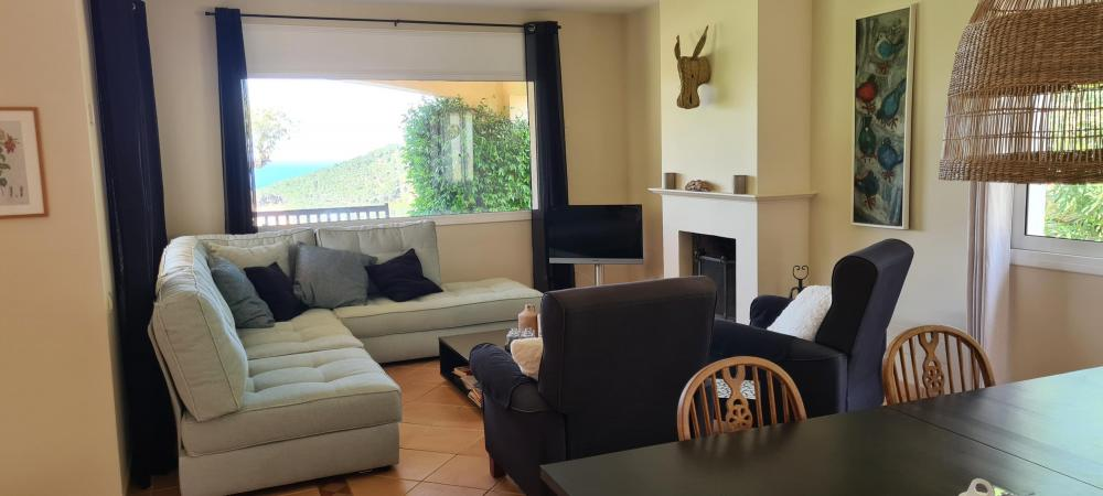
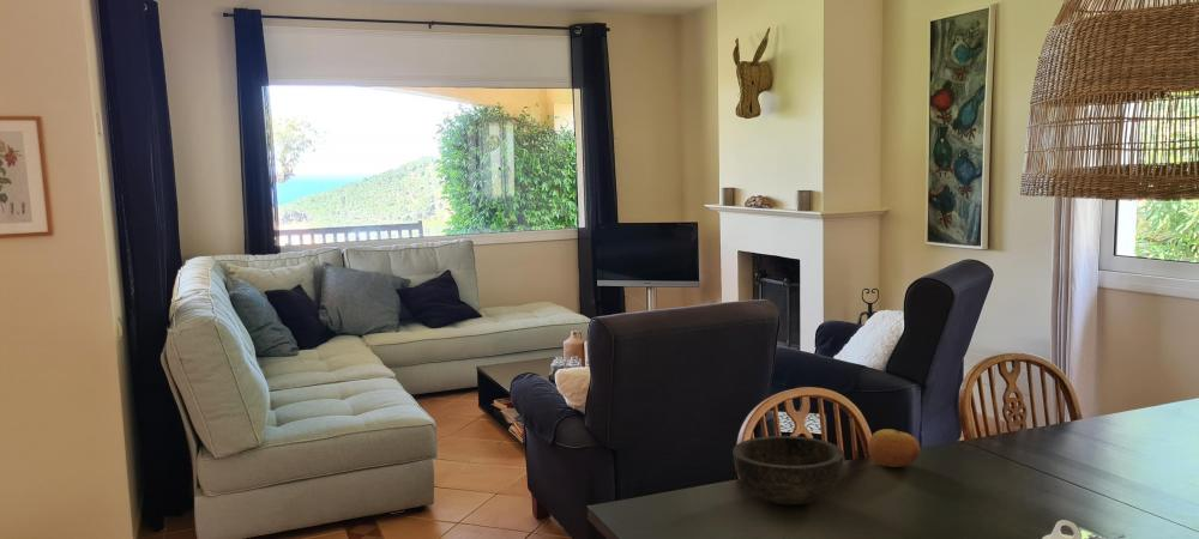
+ fruit [867,428,921,468]
+ bowl [731,435,845,505]
